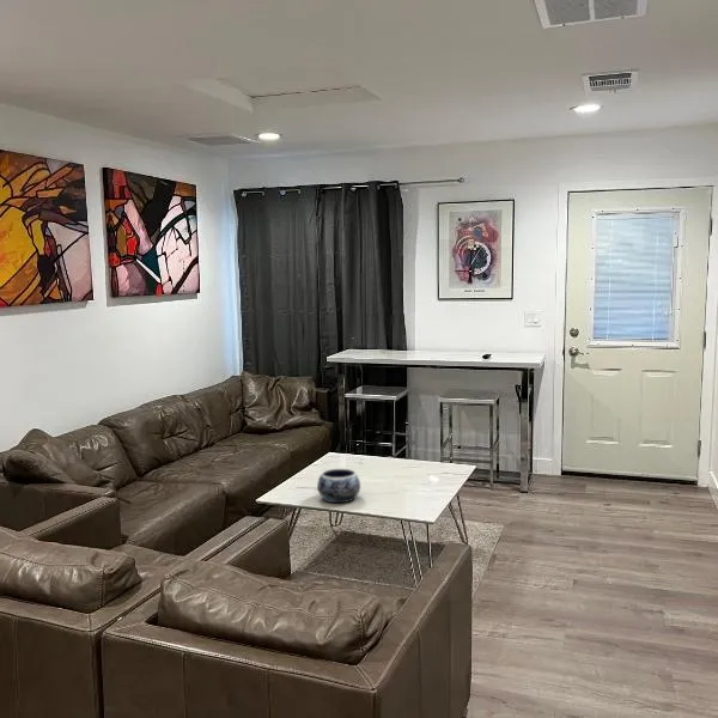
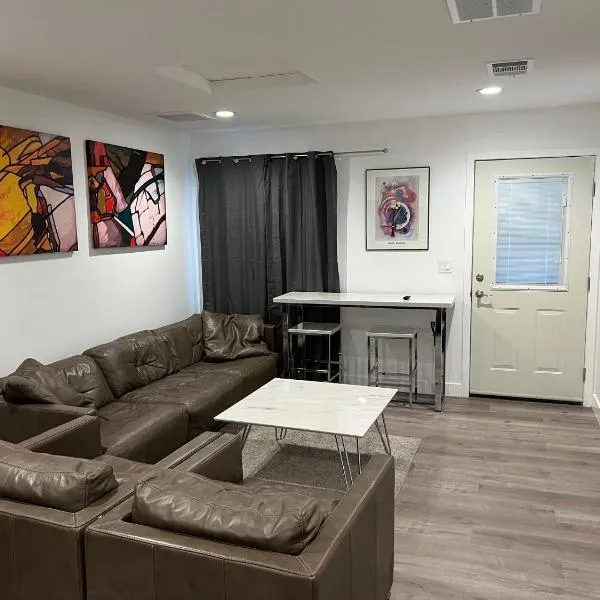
- decorative bowl [316,468,361,504]
